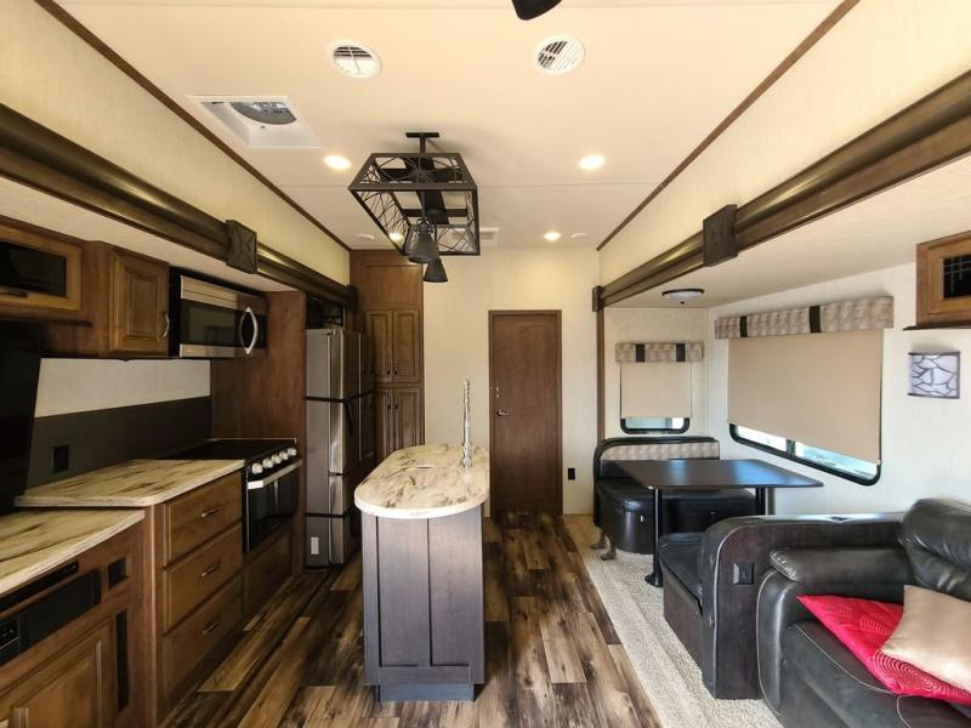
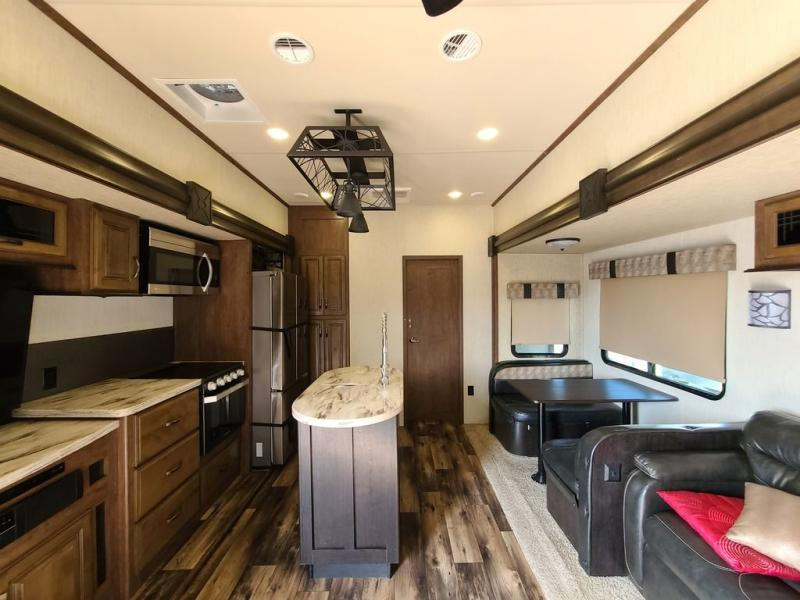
- boots [590,530,618,561]
